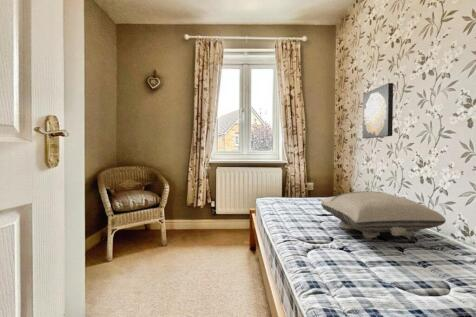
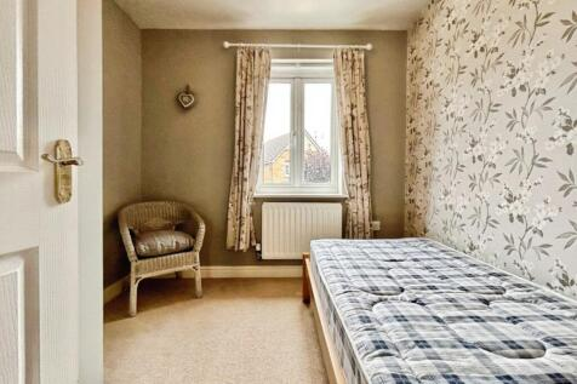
- wall art [362,82,394,139]
- pillow [320,190,447,240]
